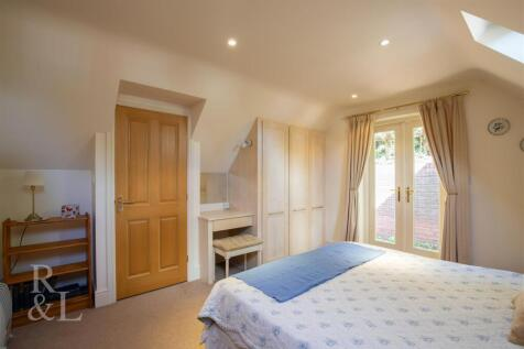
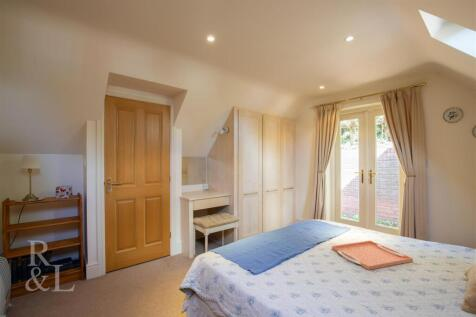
+ serving tray [331,240,414,271]
